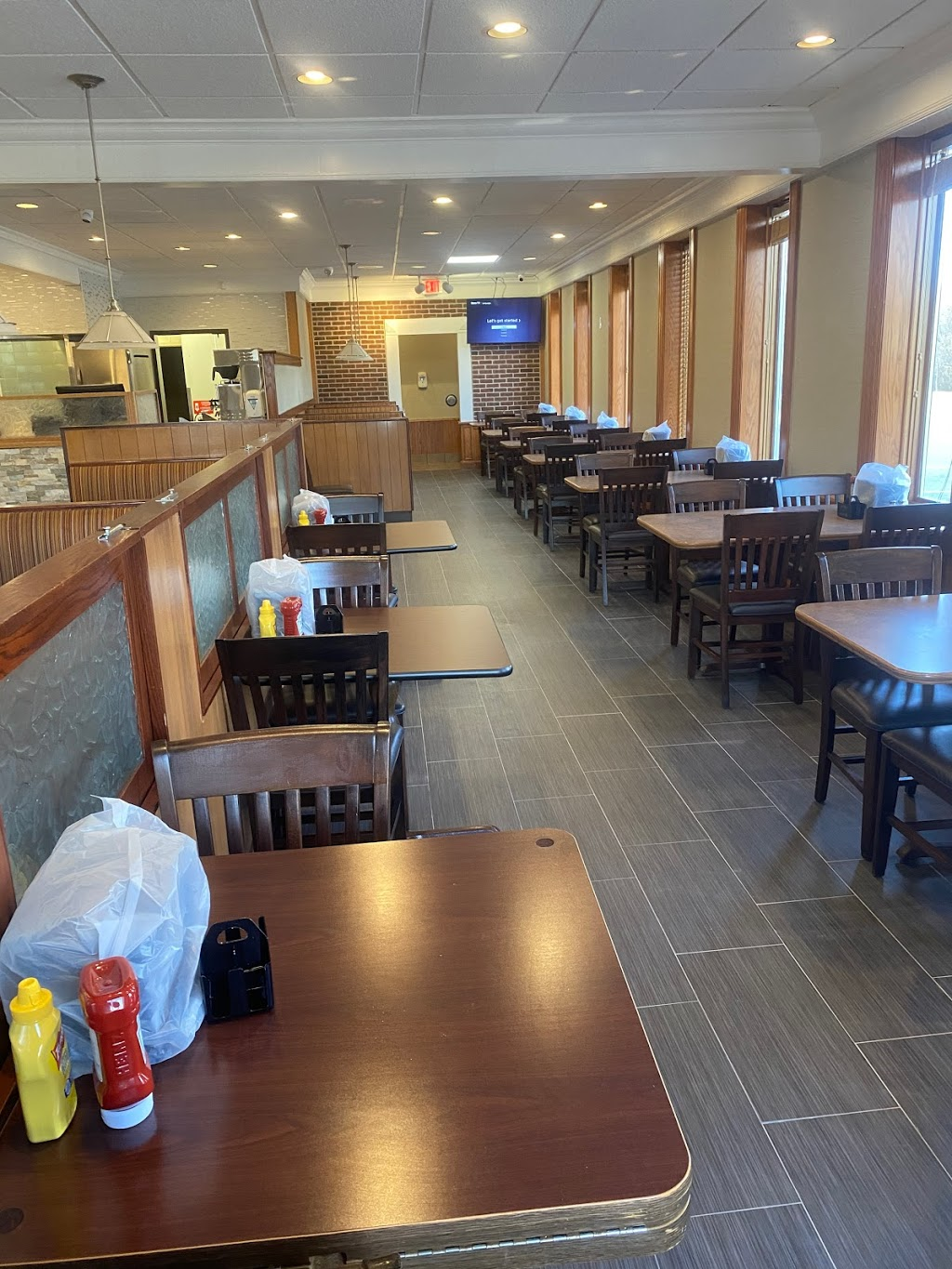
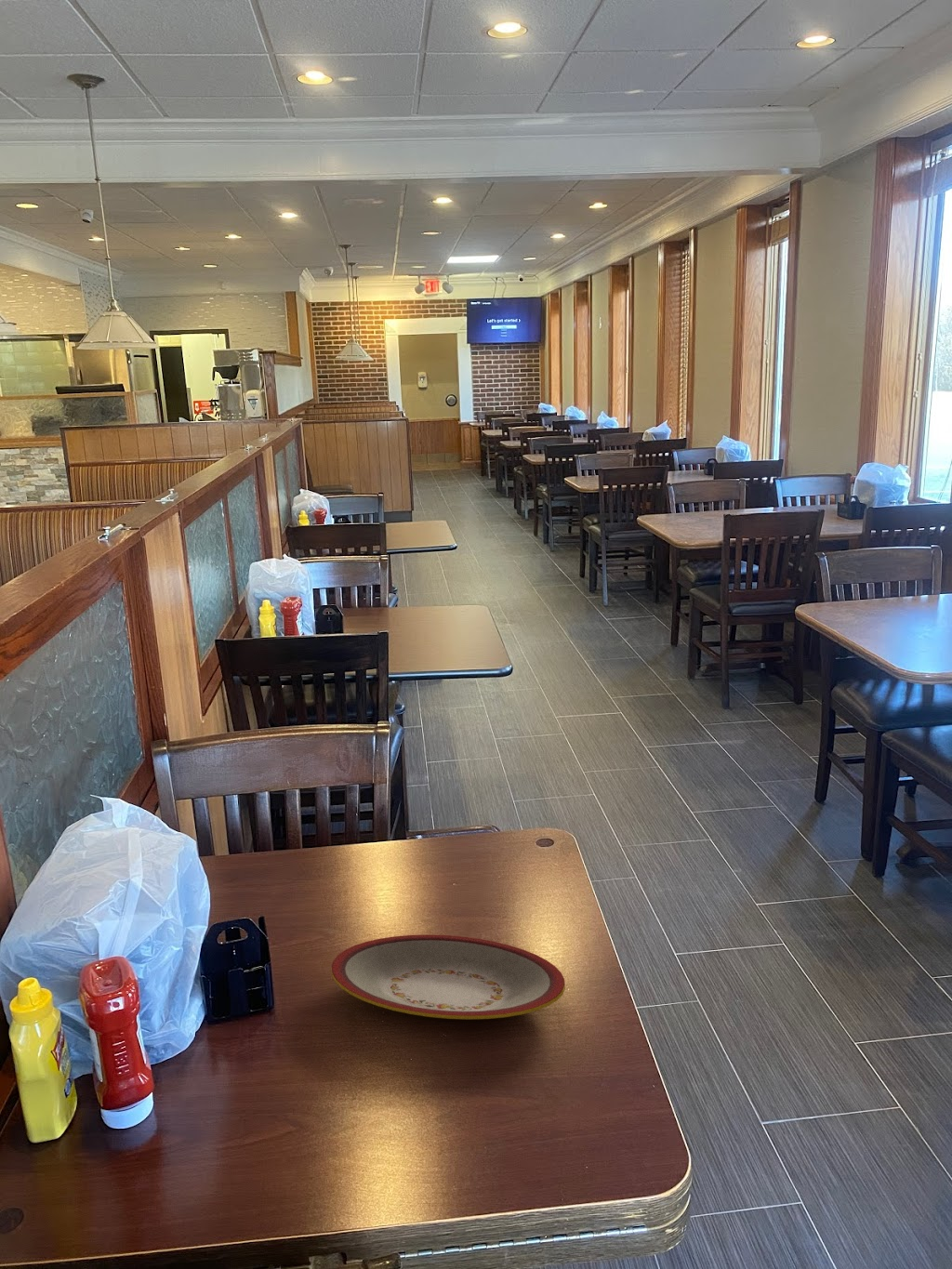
+ plate [330,933,566,1020]
